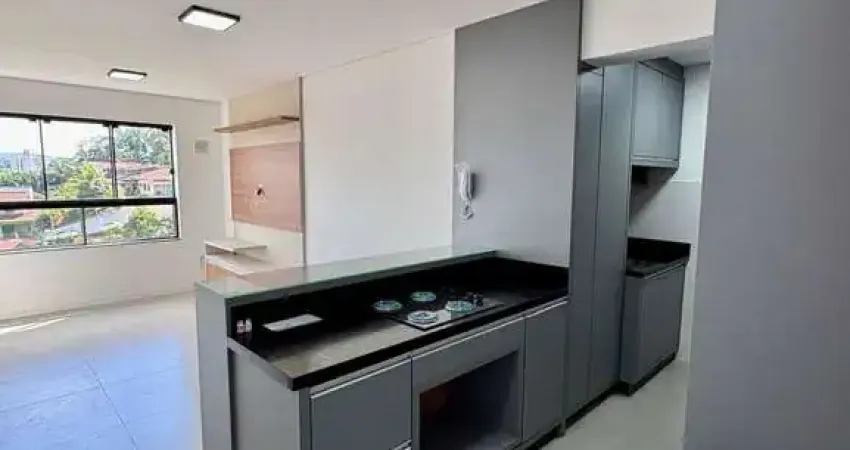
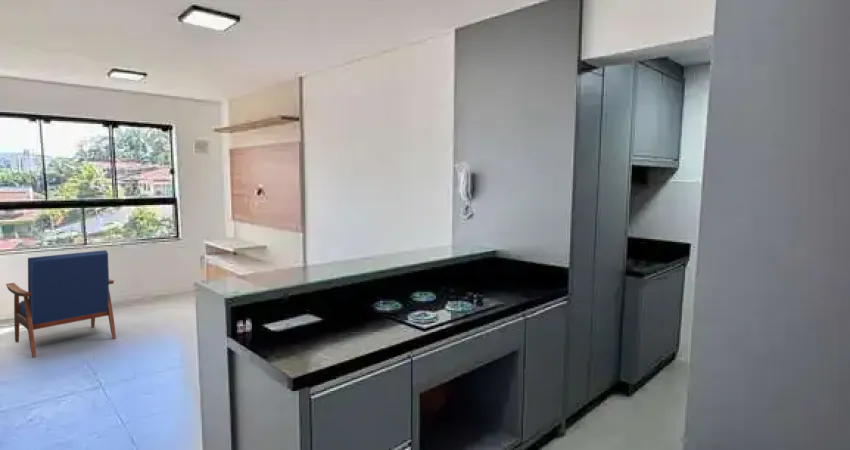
+ armchair [5,249,117,358]
